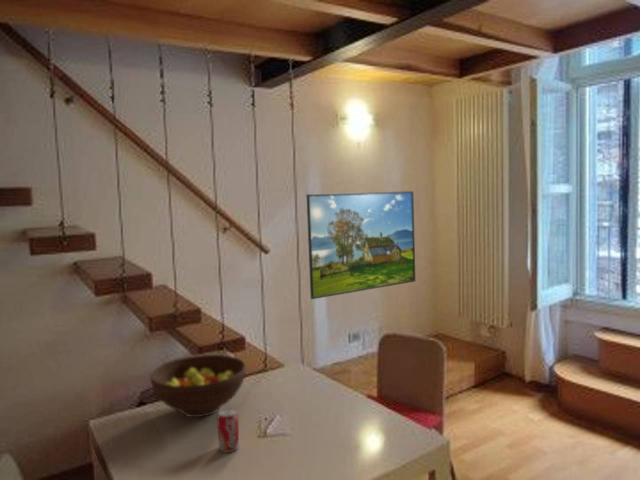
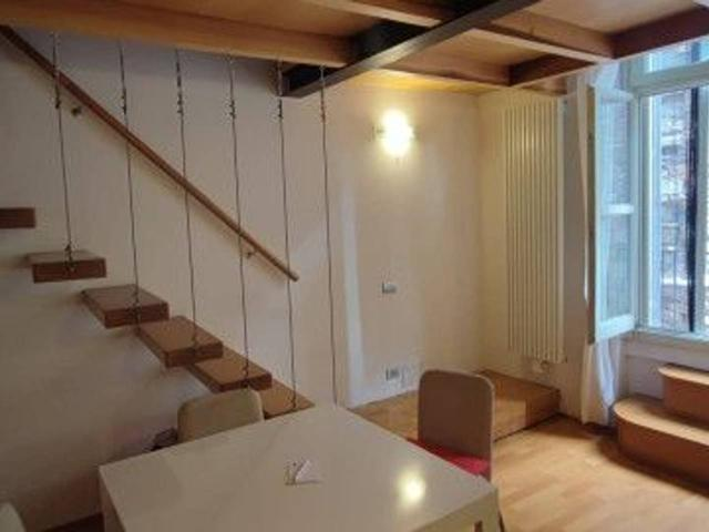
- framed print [306,190,416,300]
- fruit bowl [149,354,247,418]
- beverage can [216,407,241,453]
